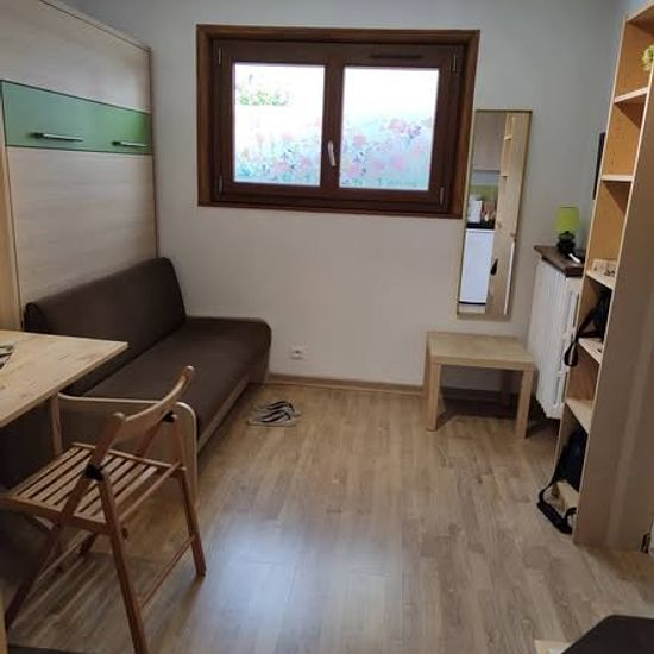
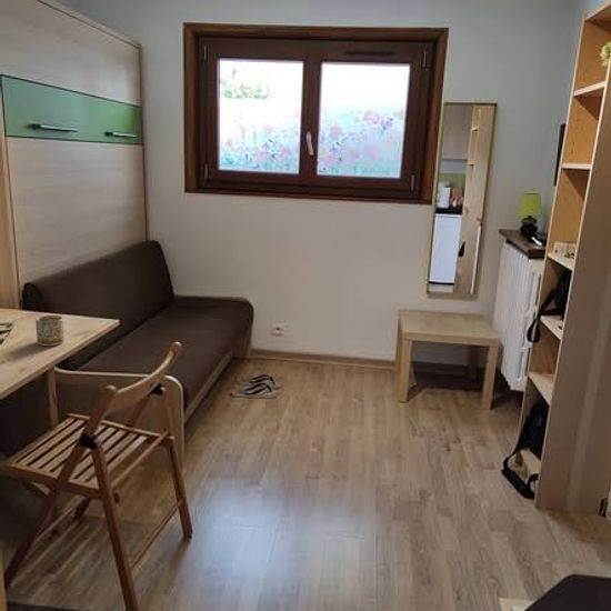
+ mug [34,314,66,347]
